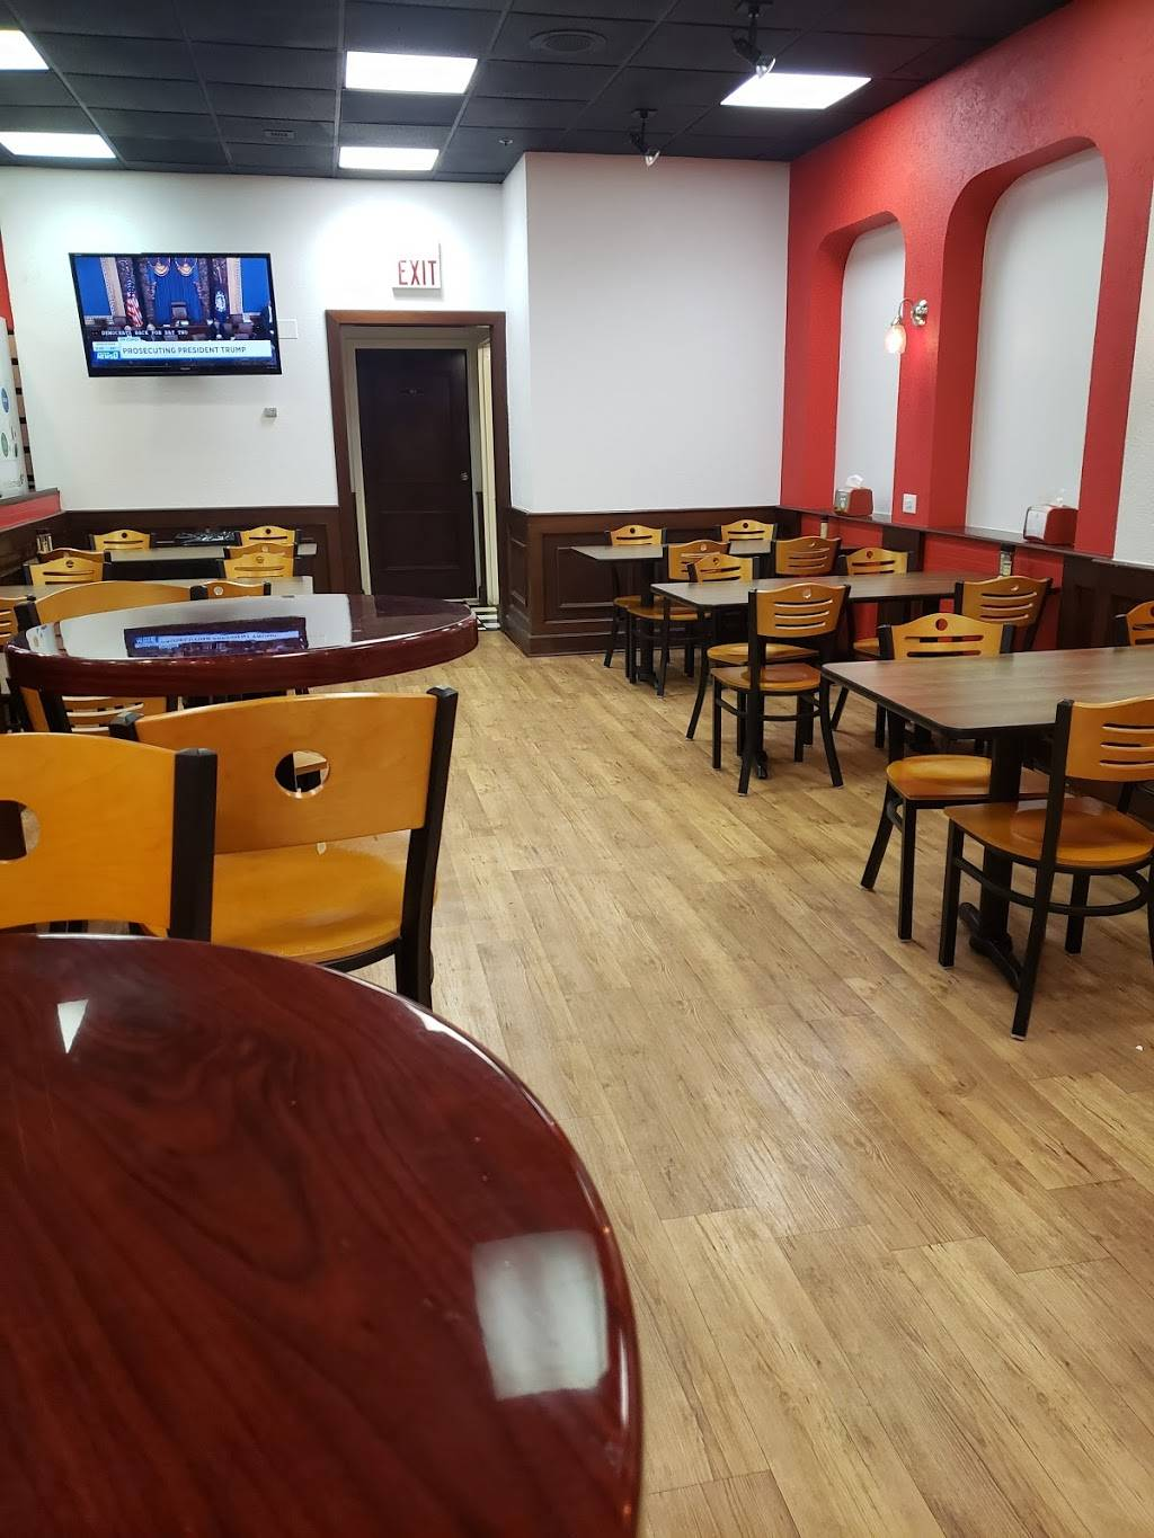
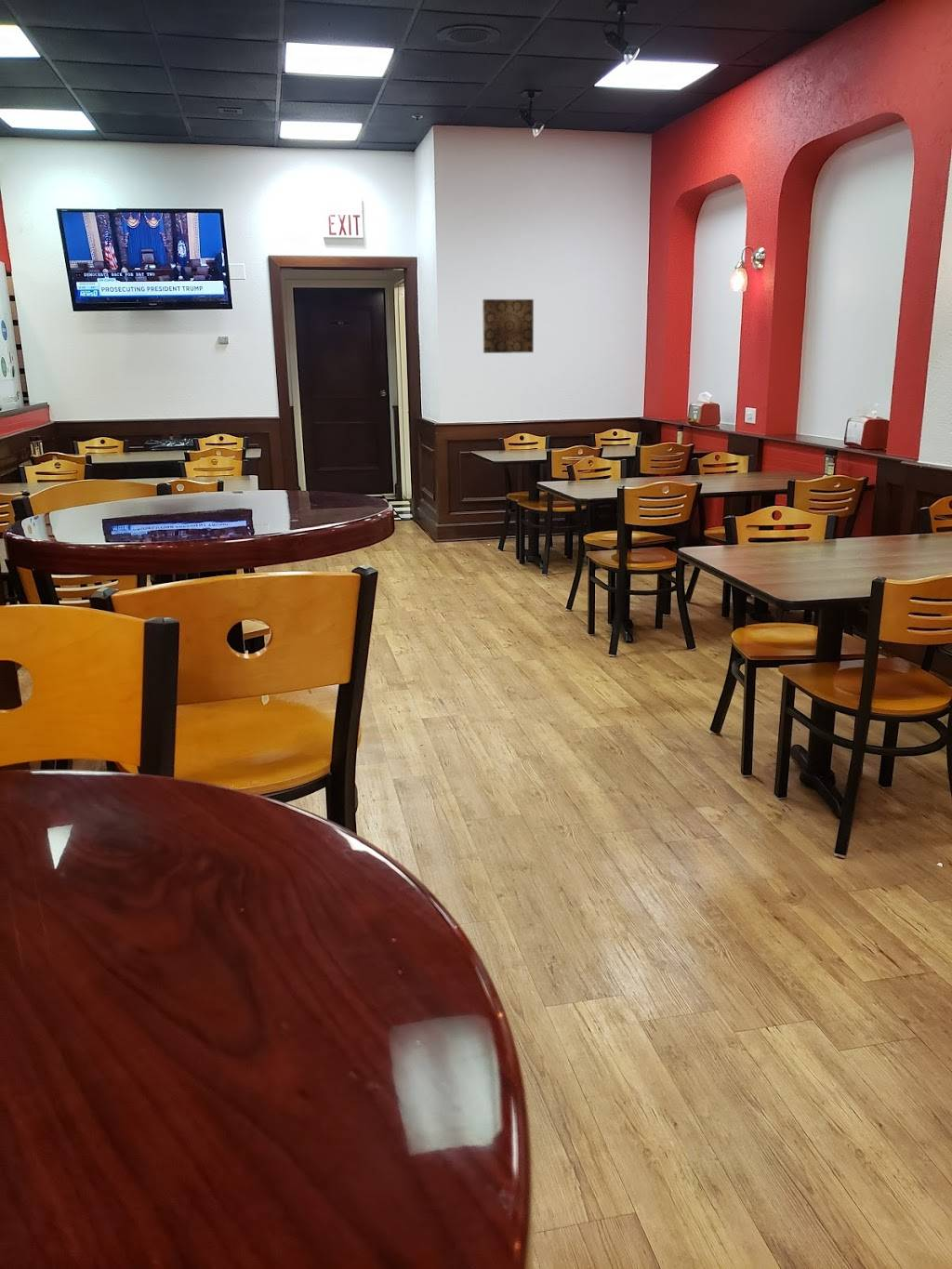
+ wall art [482,298,535,354]
